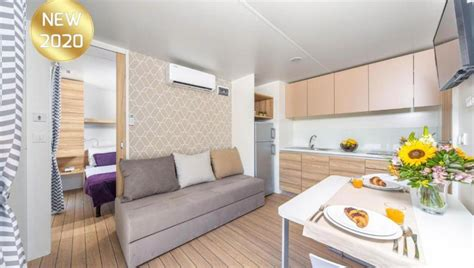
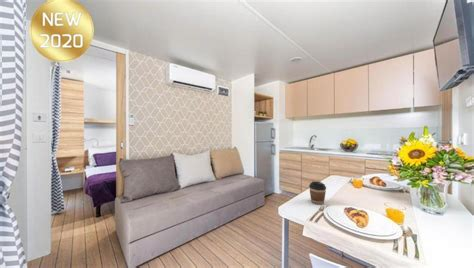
+ coffee cup [308,180,327,205]
